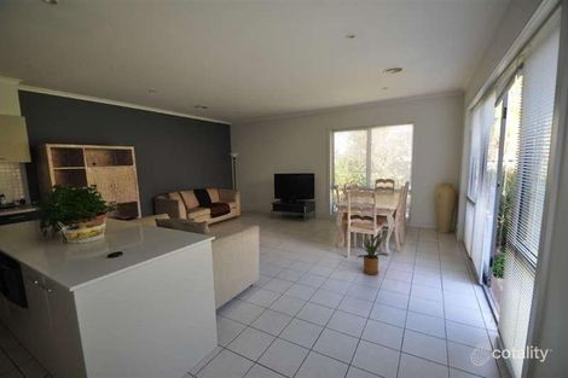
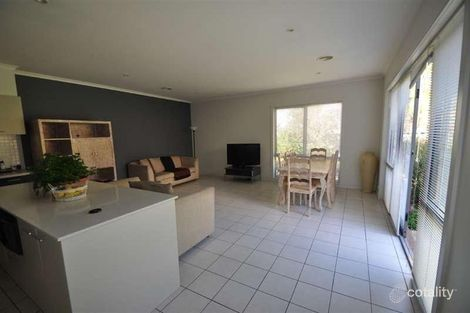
- house plant [349,232,392,277]
